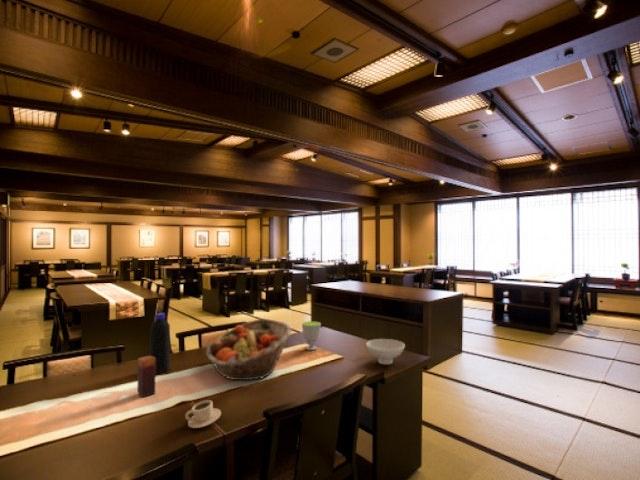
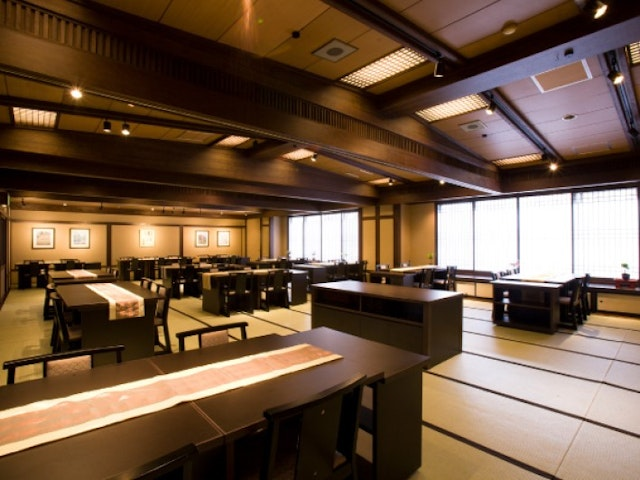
- candle [136,355,156,398]
- cup [184,399,222,429]
- bottle [150,312,171,374]
- cup [301,320,322,351]
- fruit basket [205,318,293,381]
- bowl [365,338,406,365]
